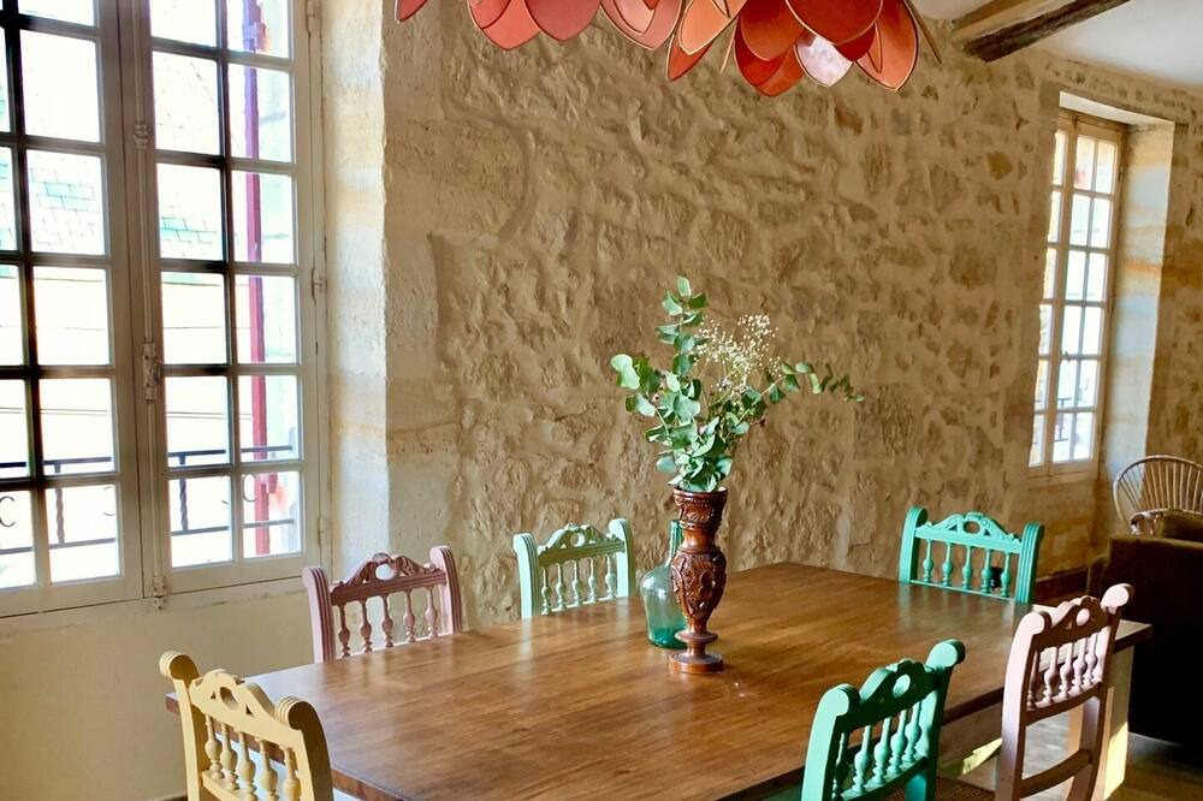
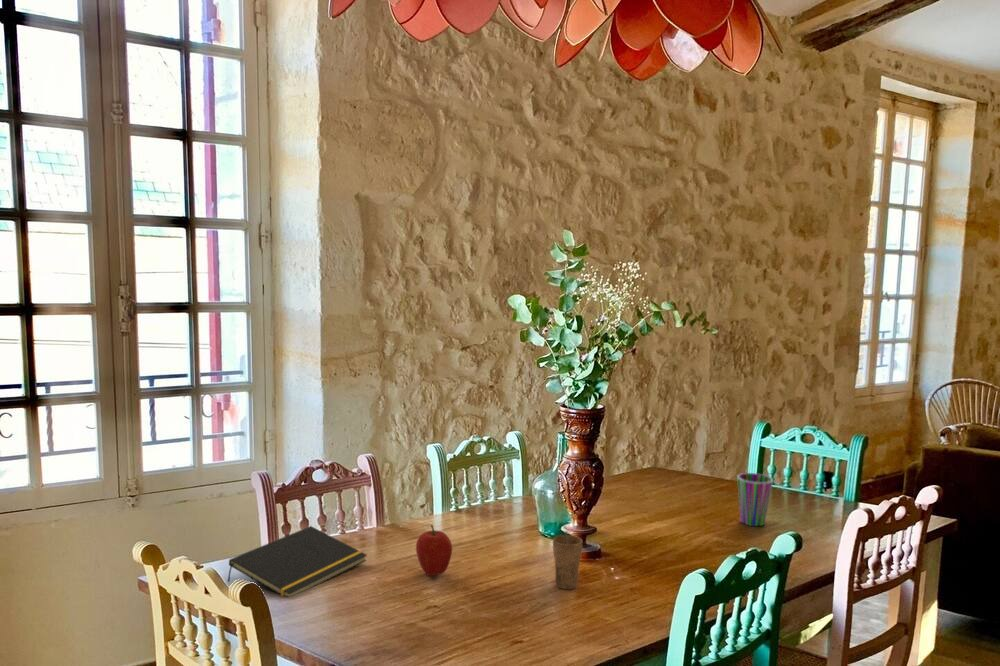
+ cup [736,472,774,527]
+ fruit [415,524,453,577]
+ notepad [227,525,368,598]
+ cup [552,532,584,590]
